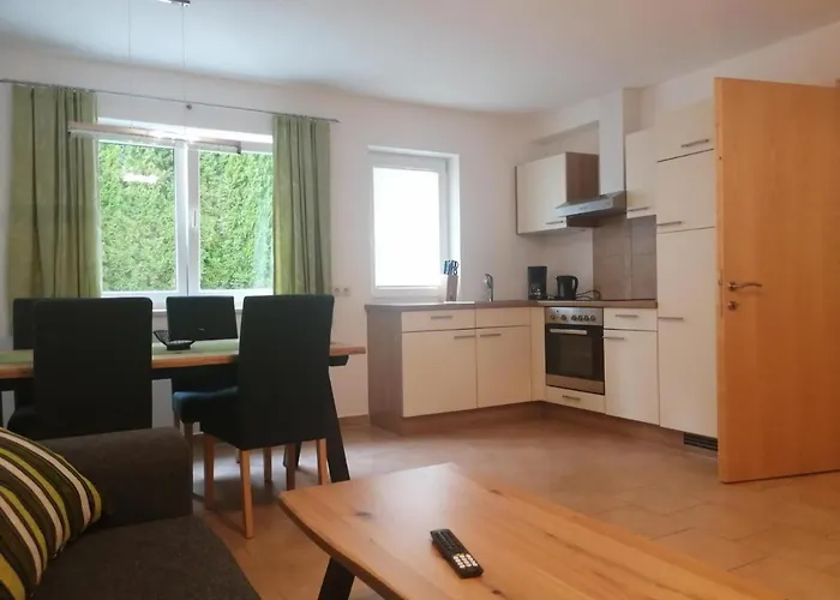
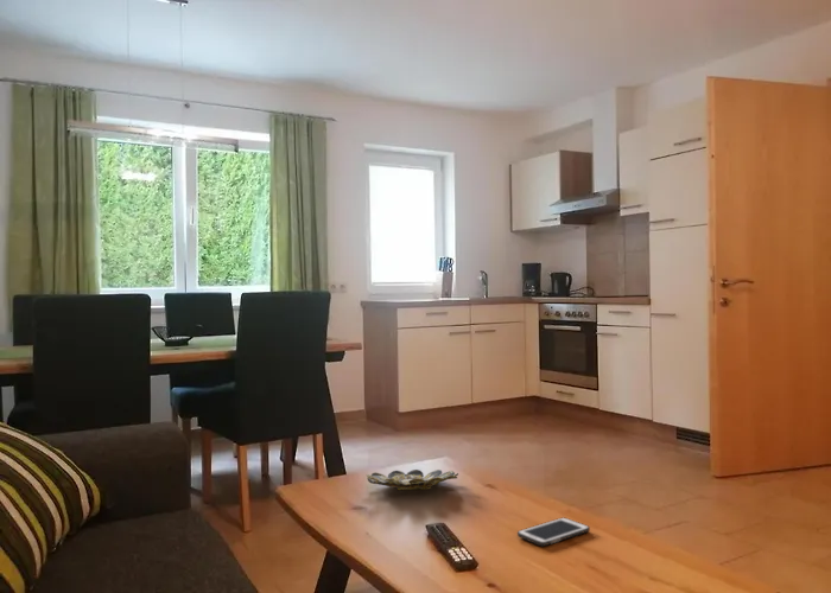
+ bowl [366,468,459,491]
+ cell phone [516,516,591,547]
